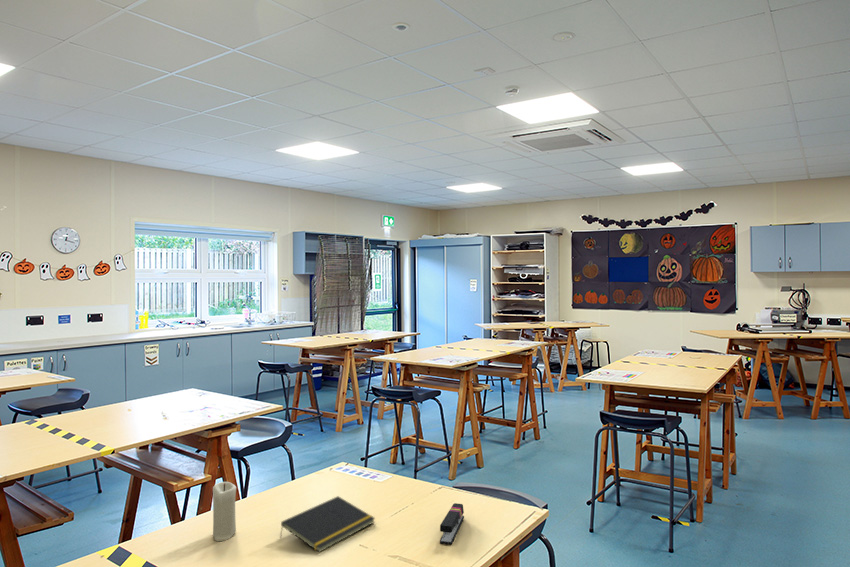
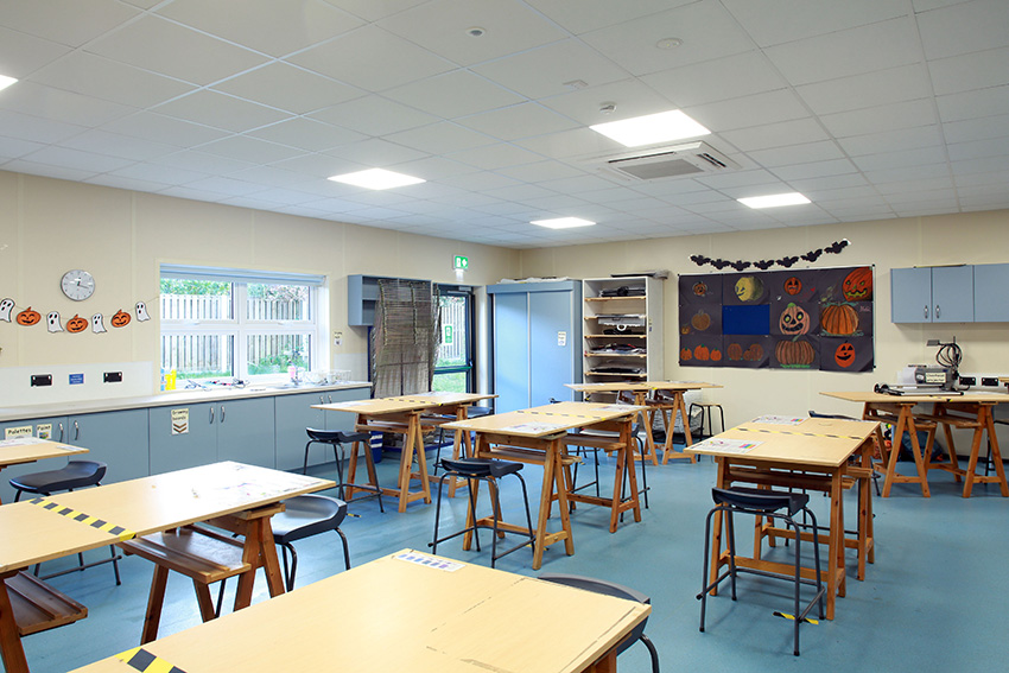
- candle [212,481,237,542]
- notepad [279,495,376,553]
- stapler [439,502,465,546]
